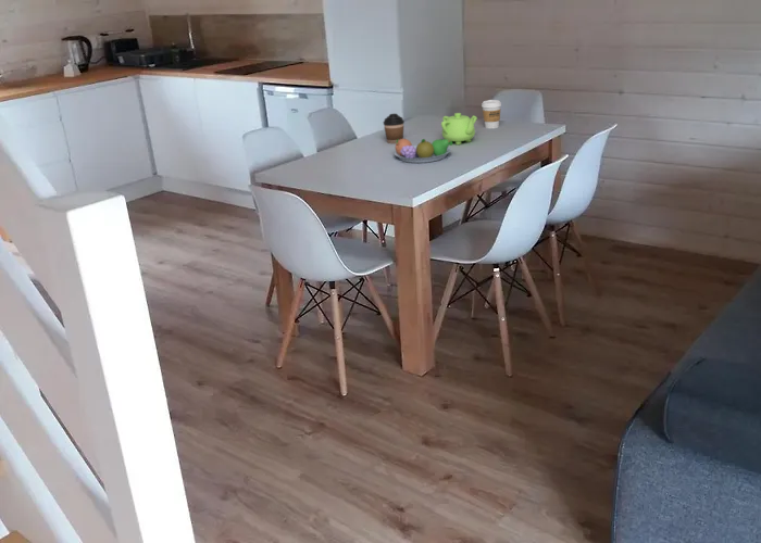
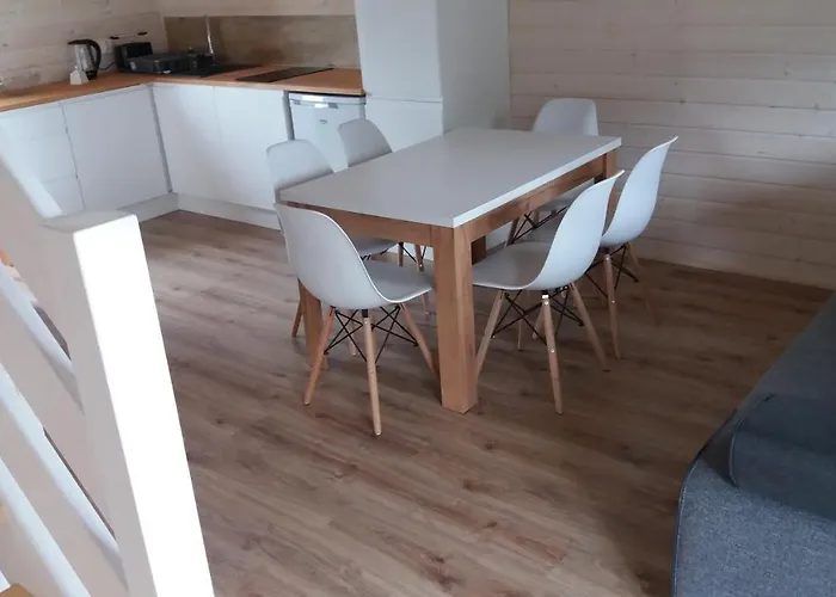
- coffee cup [383,113,406,144]
- coffee cup [481,99,502,129]
- fruit bowl [394,138,453,164]
- teapot [440,112,478,146]
